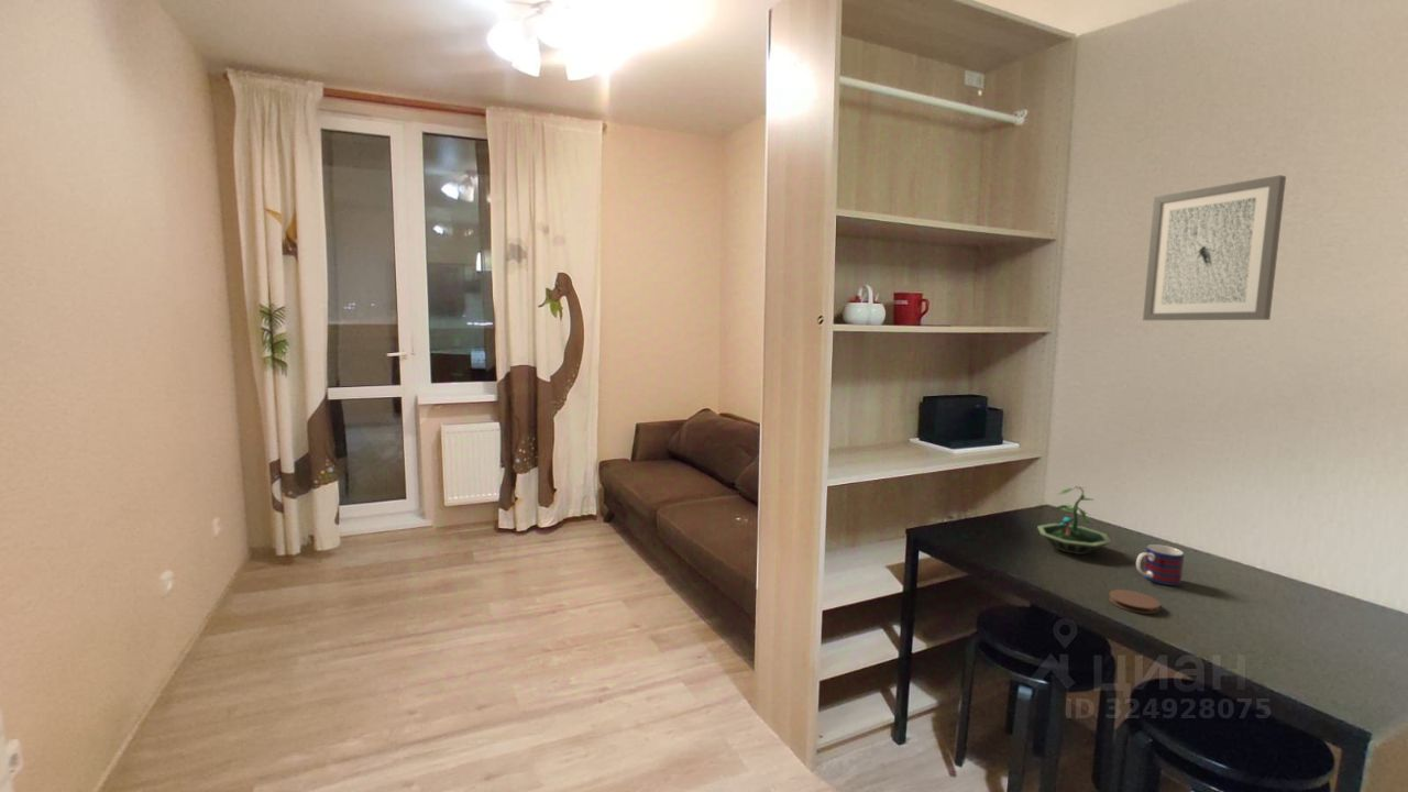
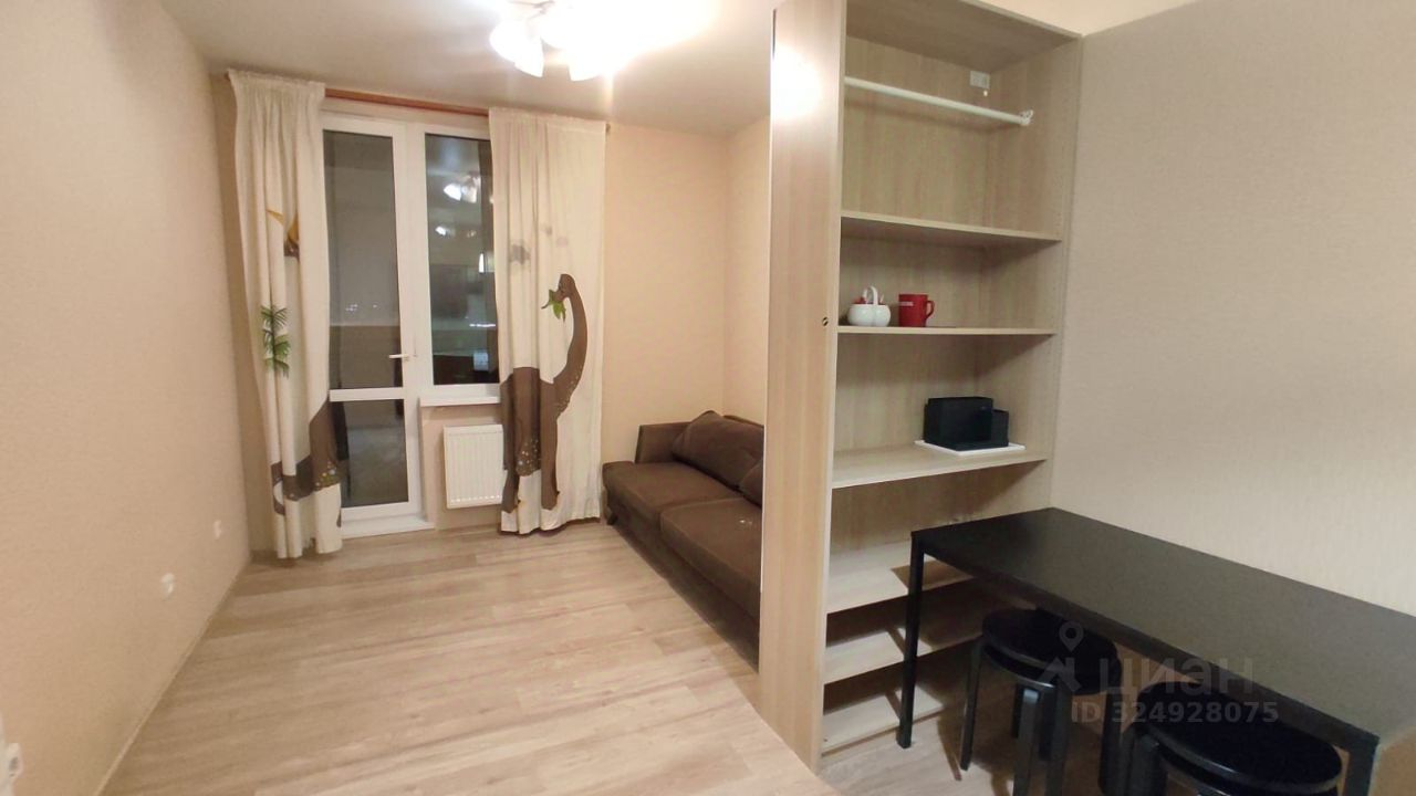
- coaster [1108,588,1162,615]
- mug [1135,543,1186,586]
- terrarium [1036,486,1113,556]
- wall art [1142,174,1287,321]
